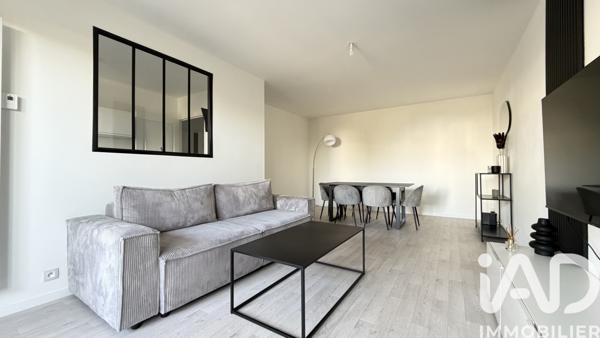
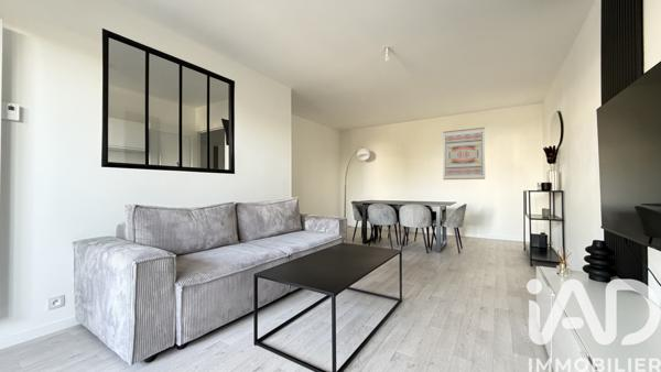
+ wall art [442,127,486,180]
